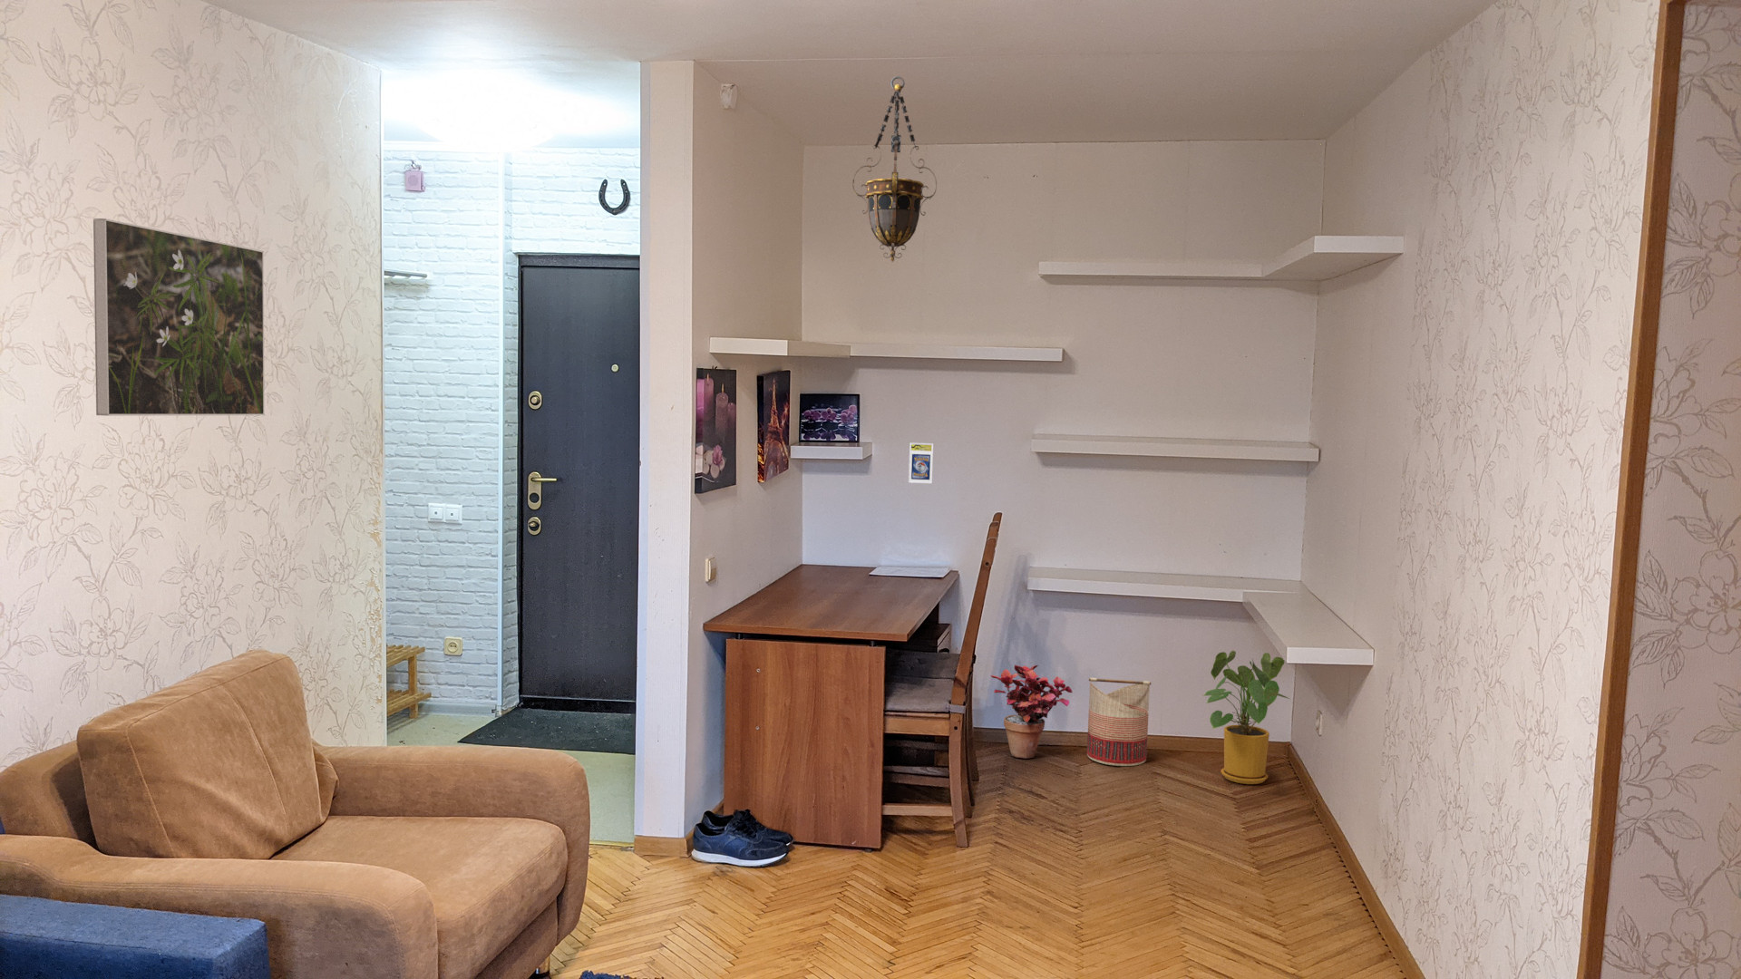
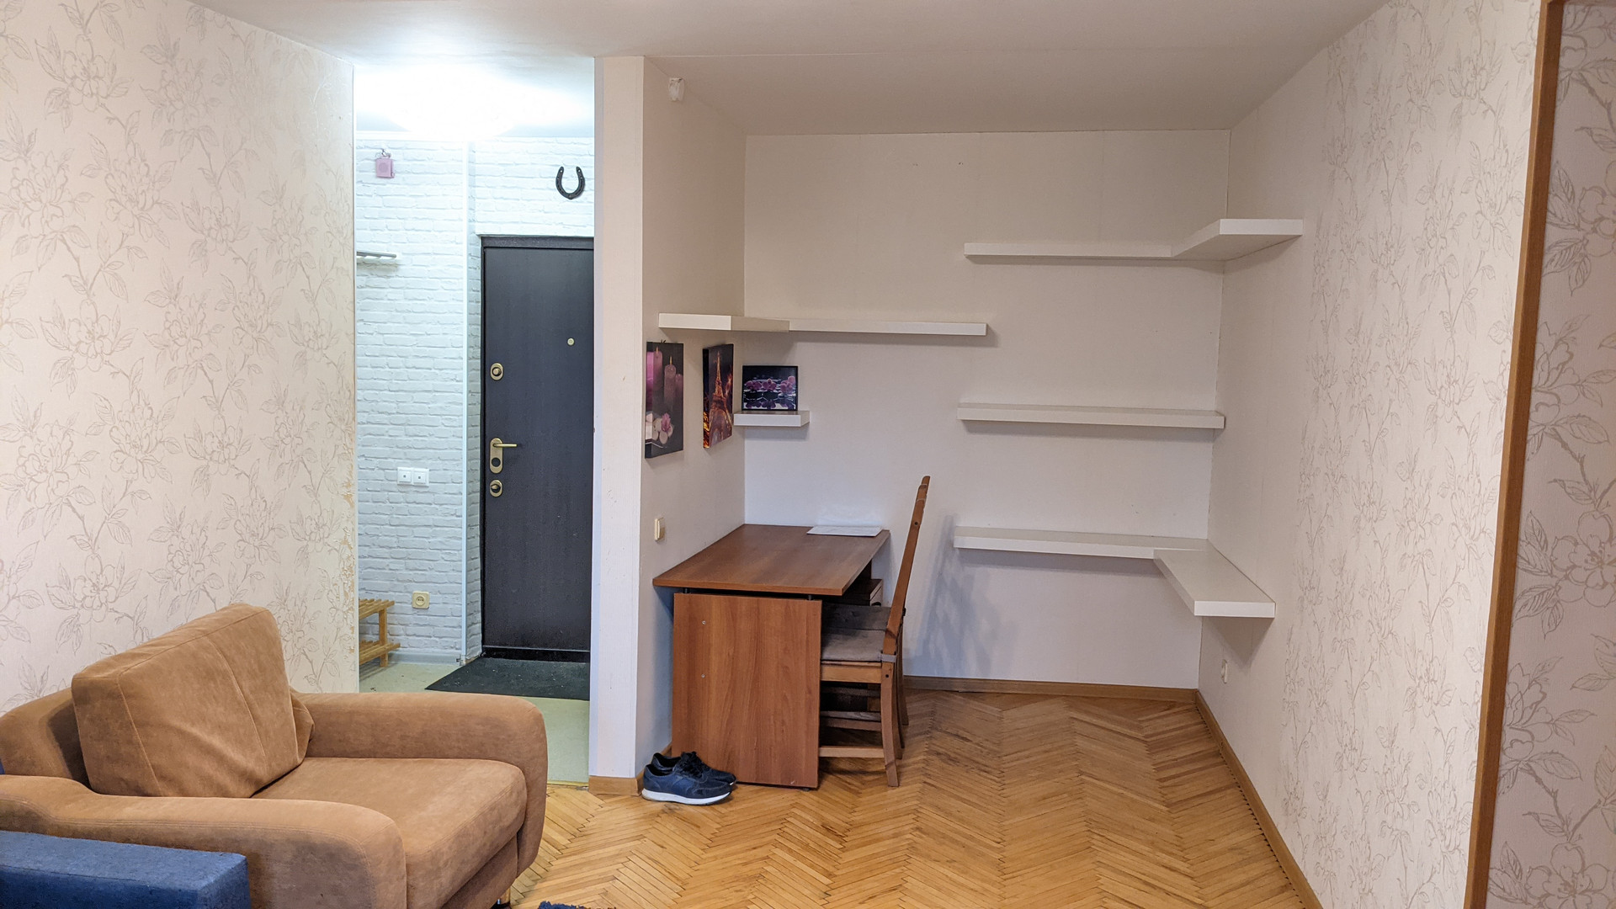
- hanging lantern [853,75,937,263]
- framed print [92,218,265,417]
- house plant [1203,650,1290,785]
- basket [1086,677,1151,767]
- trading card display case [908,442,934,484]
- potted plant [990,665,1073,759]
